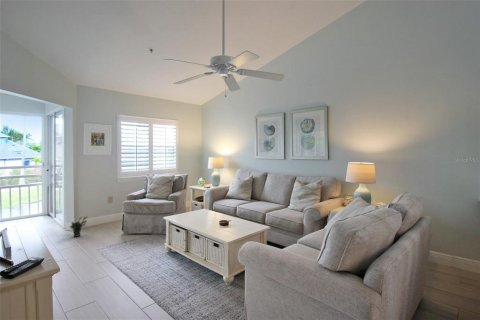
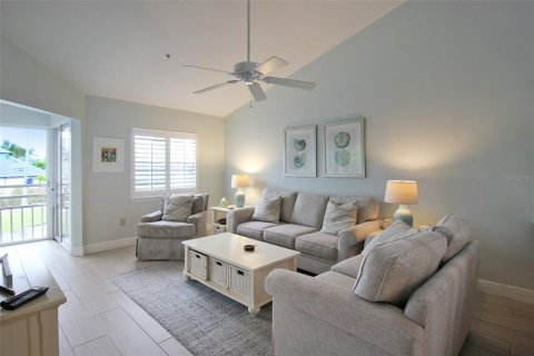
- potted plant [68,216,89,238]
